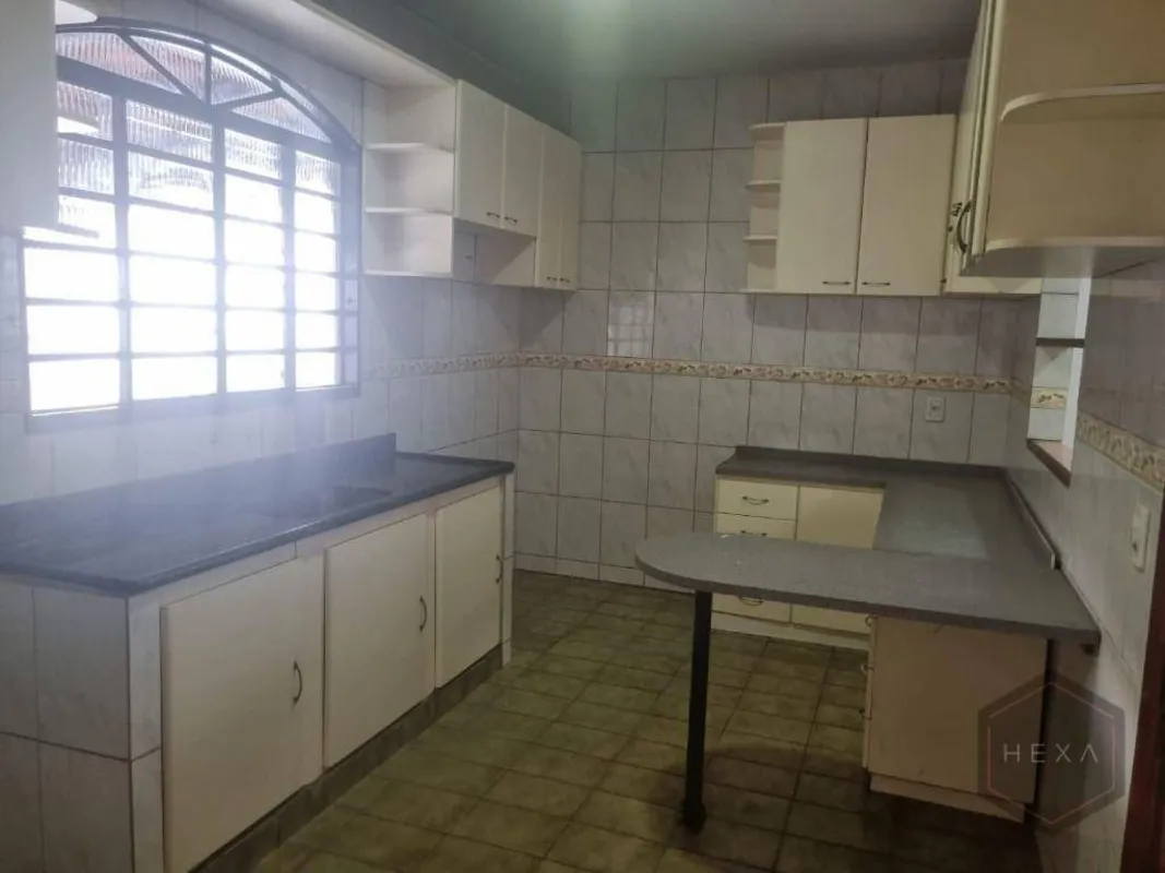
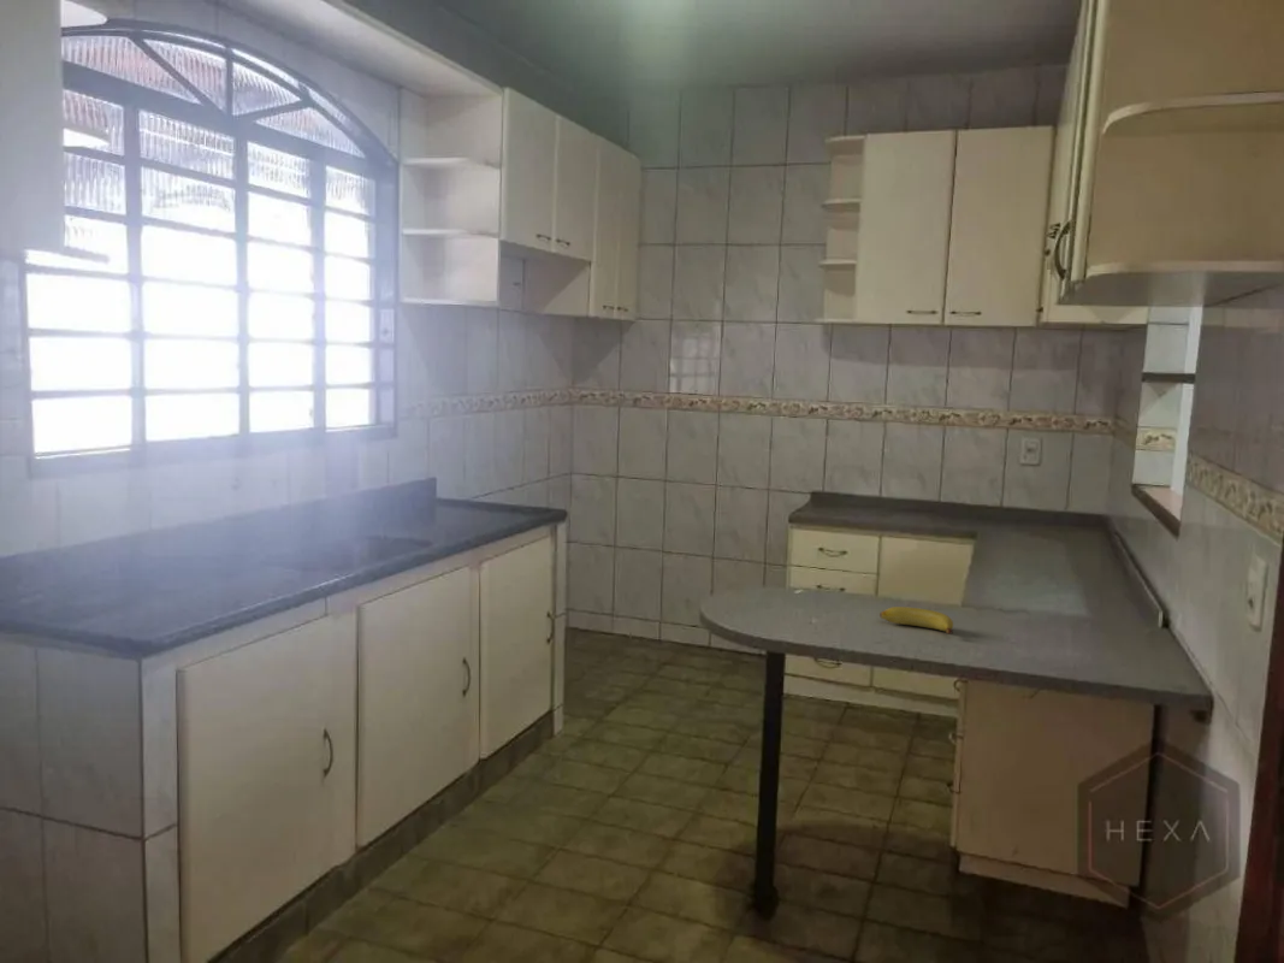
+ banana [878,605,954,636]
